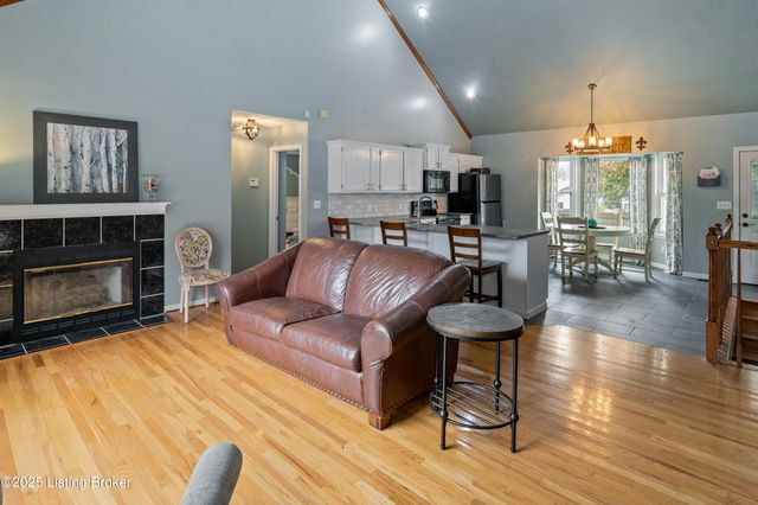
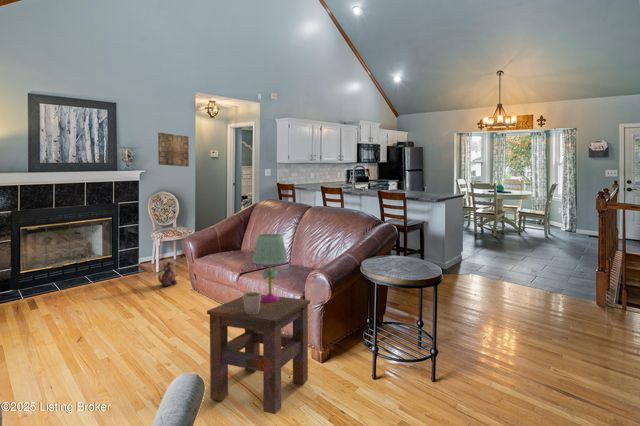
+ wall art [157,132,190,168]
+ mug [242,291,262,314]
+ plush toy [157,261,178,287]
+ side table [206,294,311,415]
+ table lamp [251,233,289,302]
